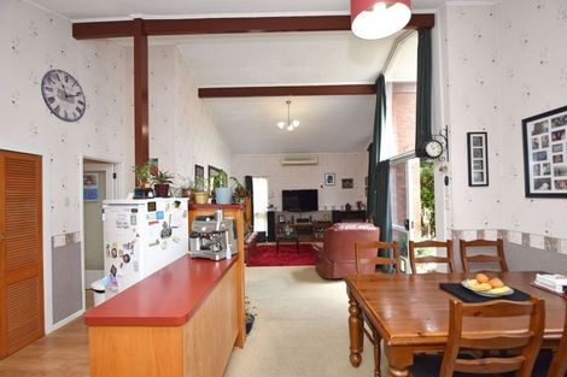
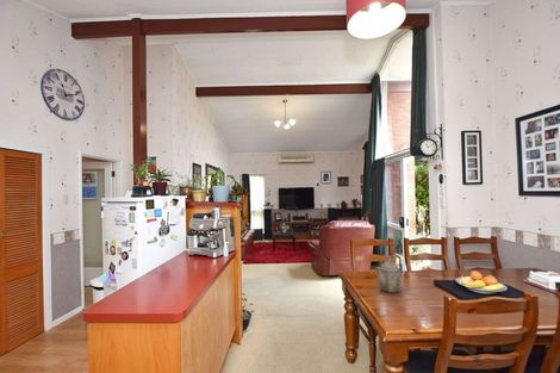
+ teapot [375,259,404,293]
